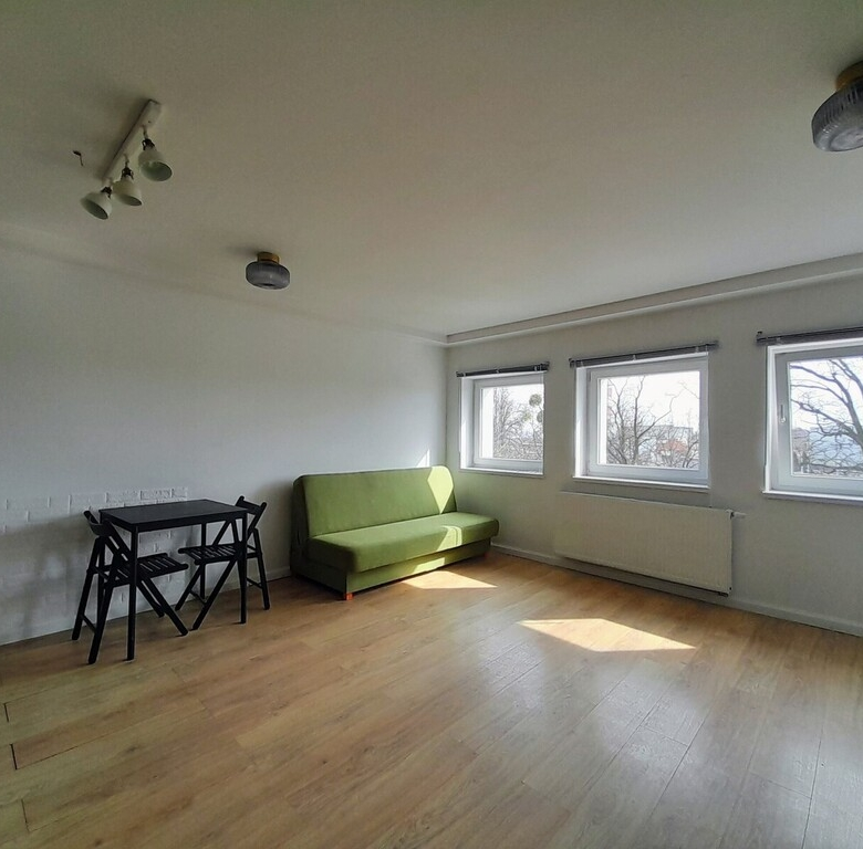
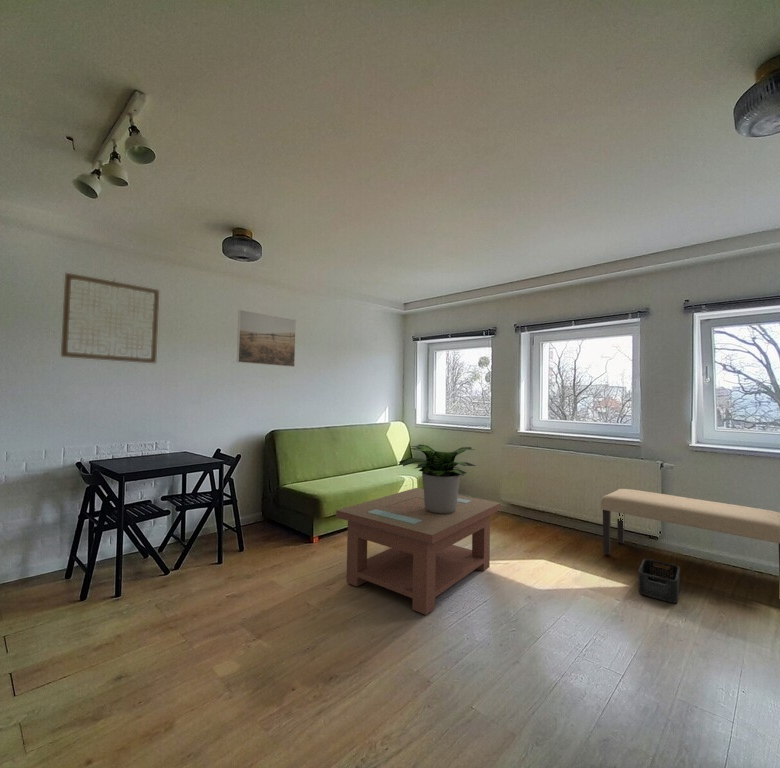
+ bench [600,488,780,575]
+ storage bin [638,558,681,604]
+ potted plant [398,444,477,514]
+ wall art [60,272,160,364]
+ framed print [236,309,297,368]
+ coffee table [335,487,502,616]
